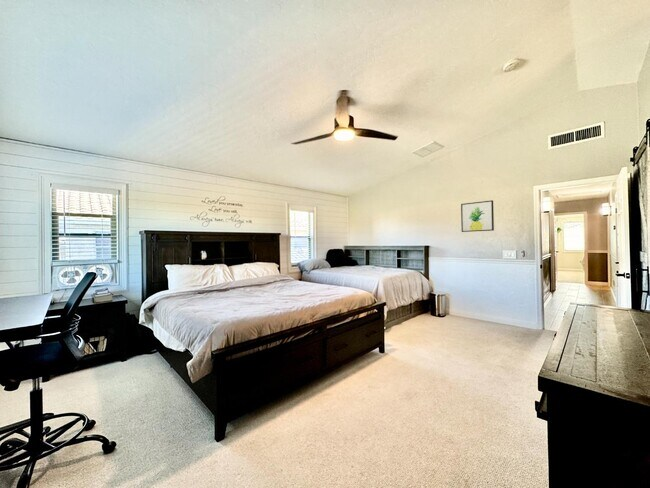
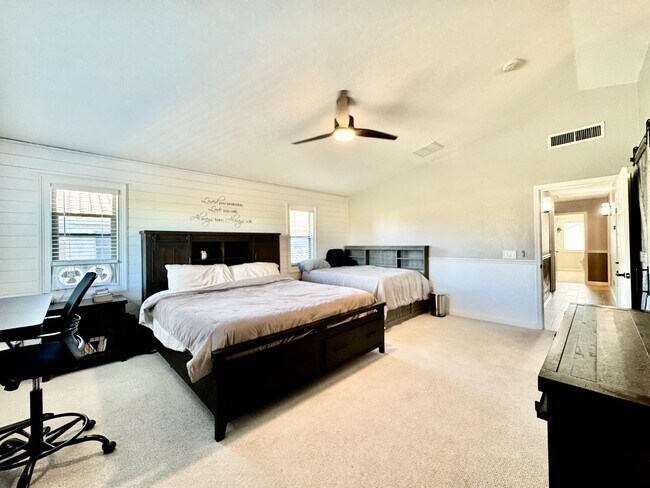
- wall art [460,199,495,233]
